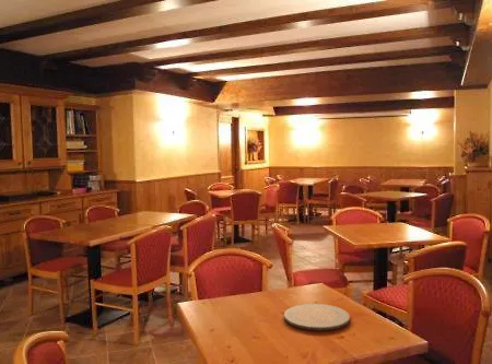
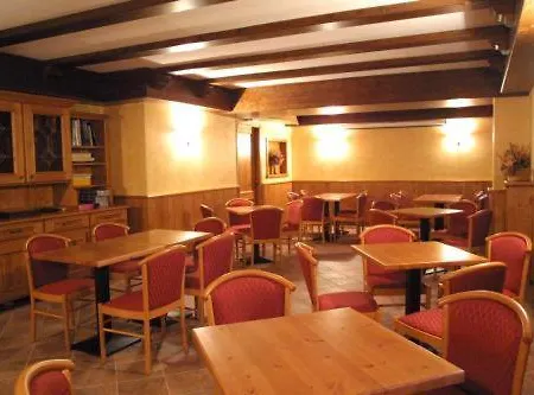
- plate [283,303,351,332]
